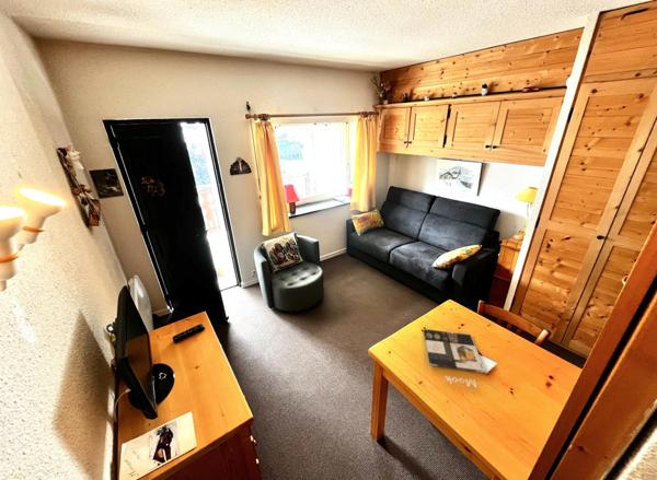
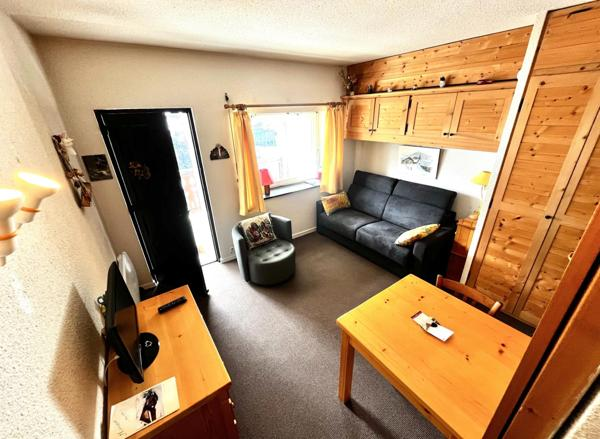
- magazine [423,328,486,389]
